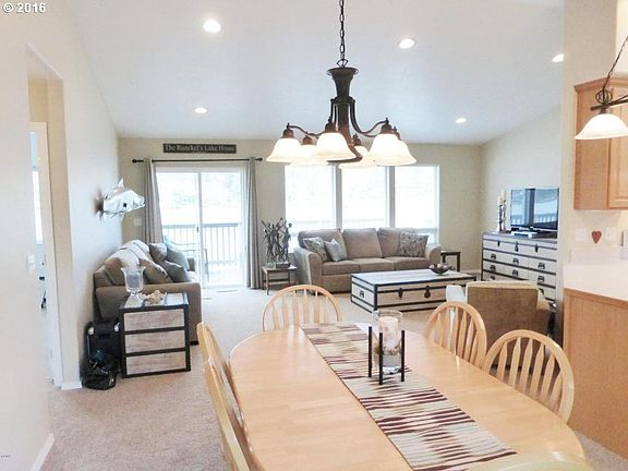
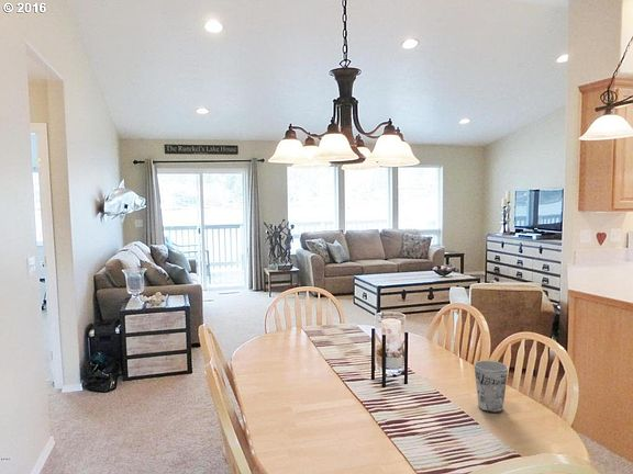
+ cup [473,360,509,414]
